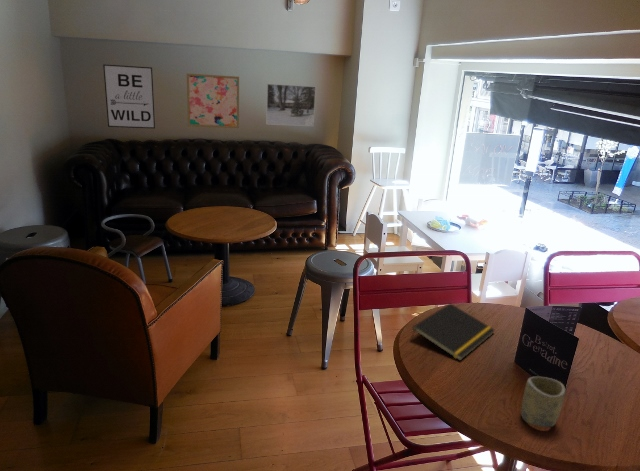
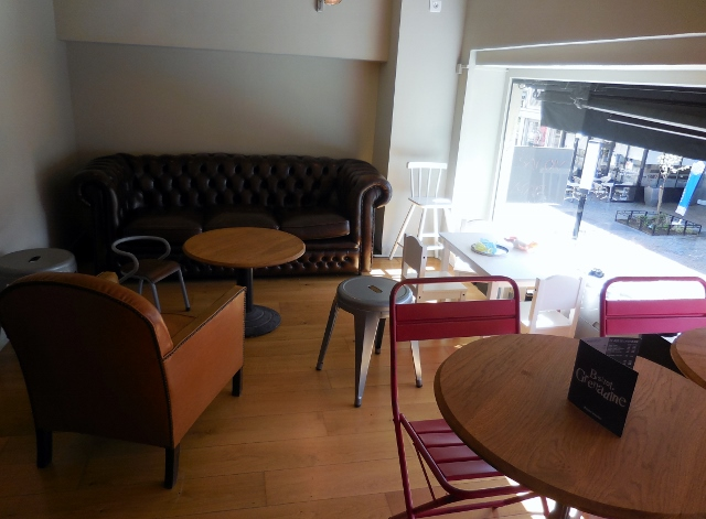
- wall art [186,73,240,129]
- wall art [102,63,156,130]
- notepad [410,302,496,362]
- cup [520,376,566,428]
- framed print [265,83,317,127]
